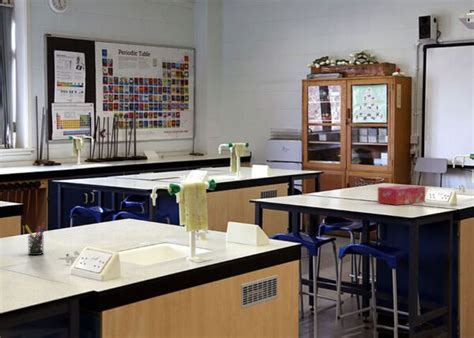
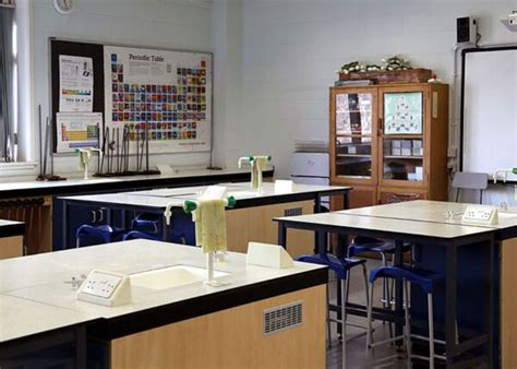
- tissue box [377,184,426,206]
- pen holder [24,221,46,256]
